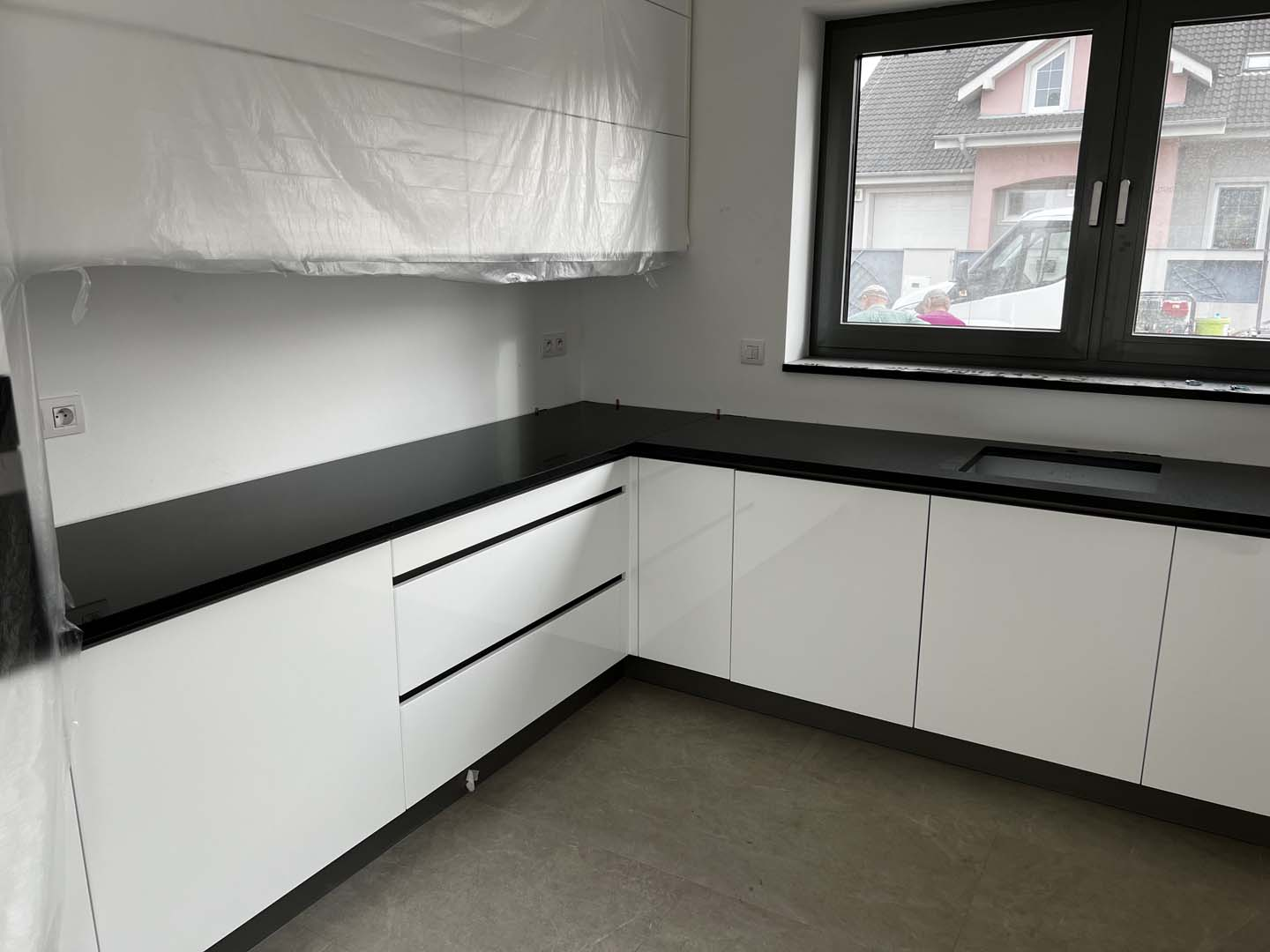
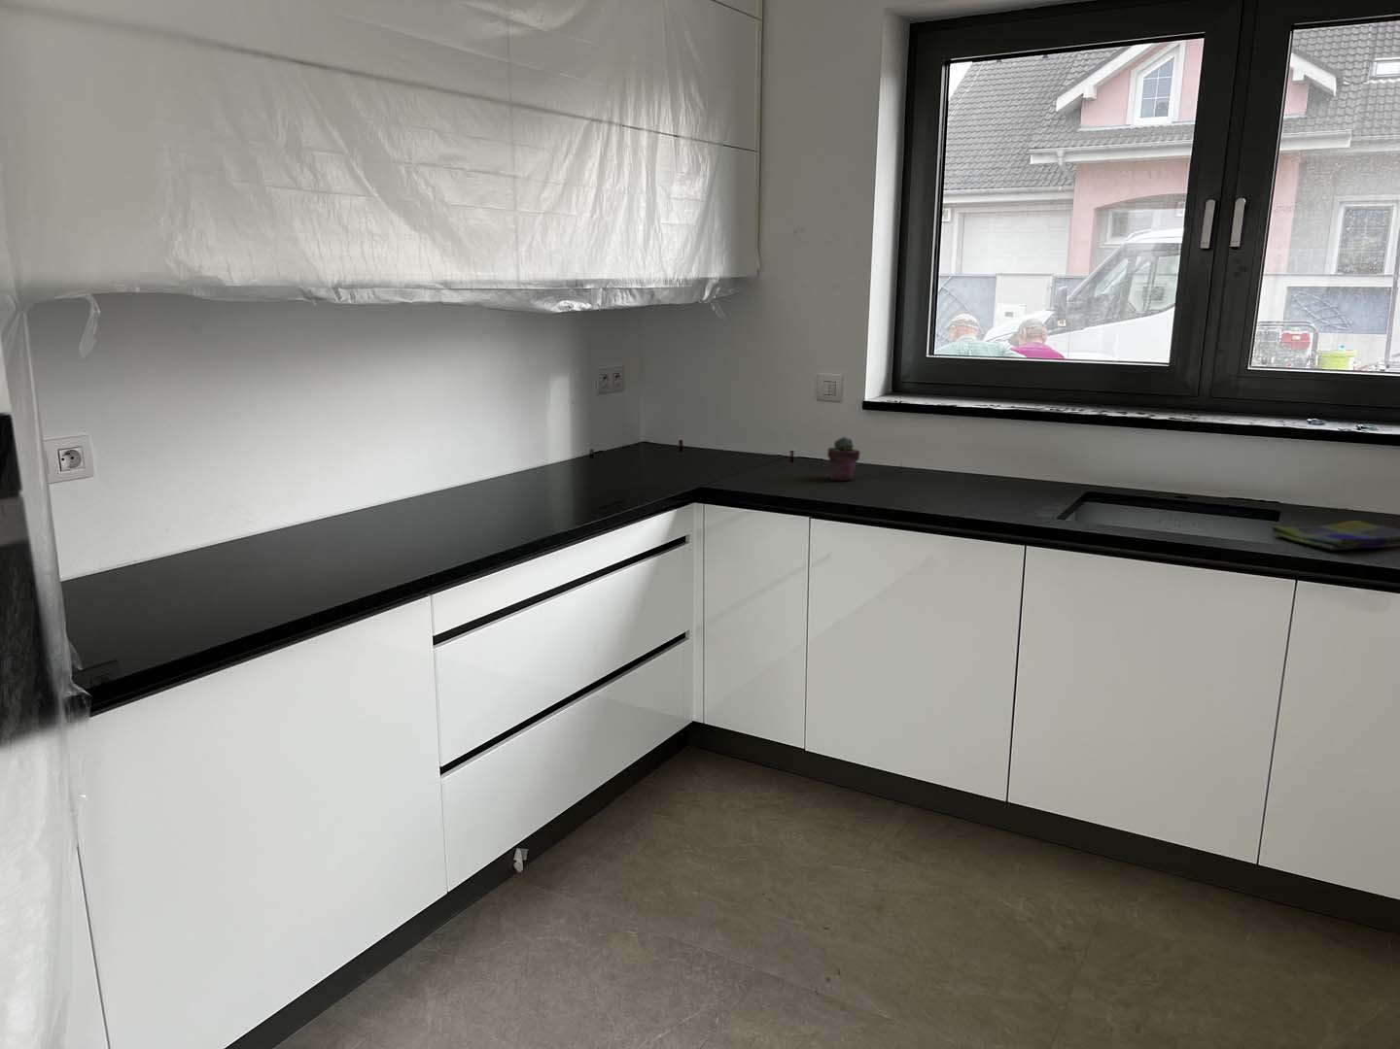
+ dish towel [1271,520,1400,551]
+ potted succulent [827,436,861,482]
